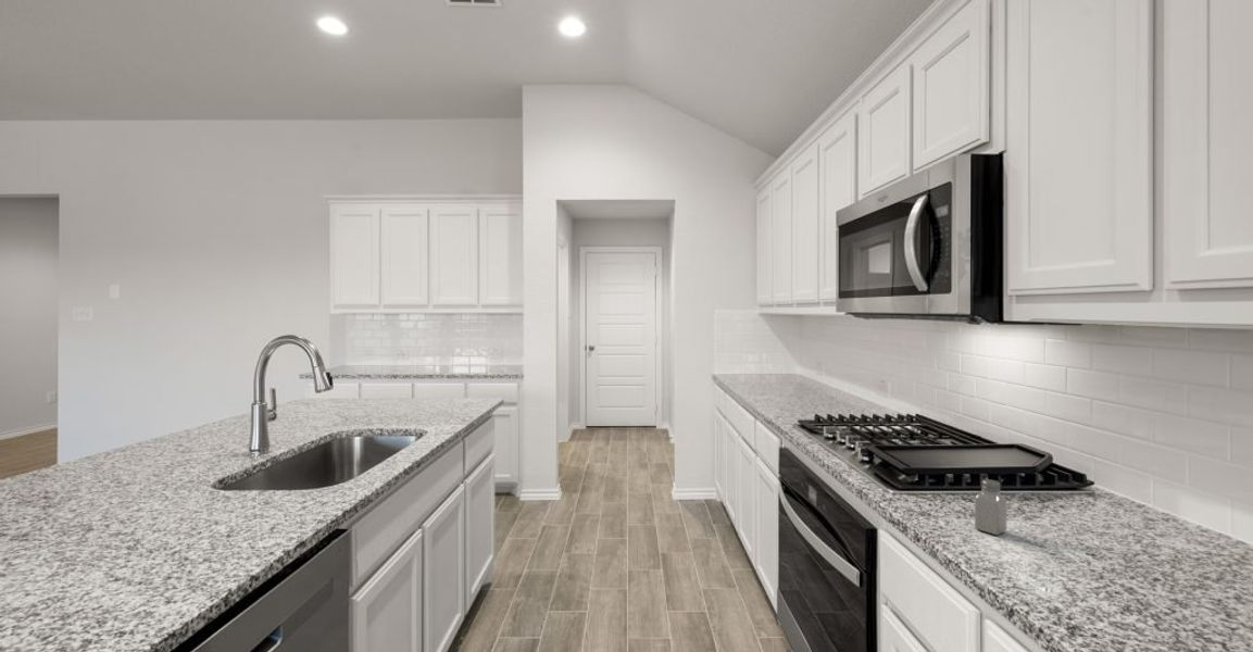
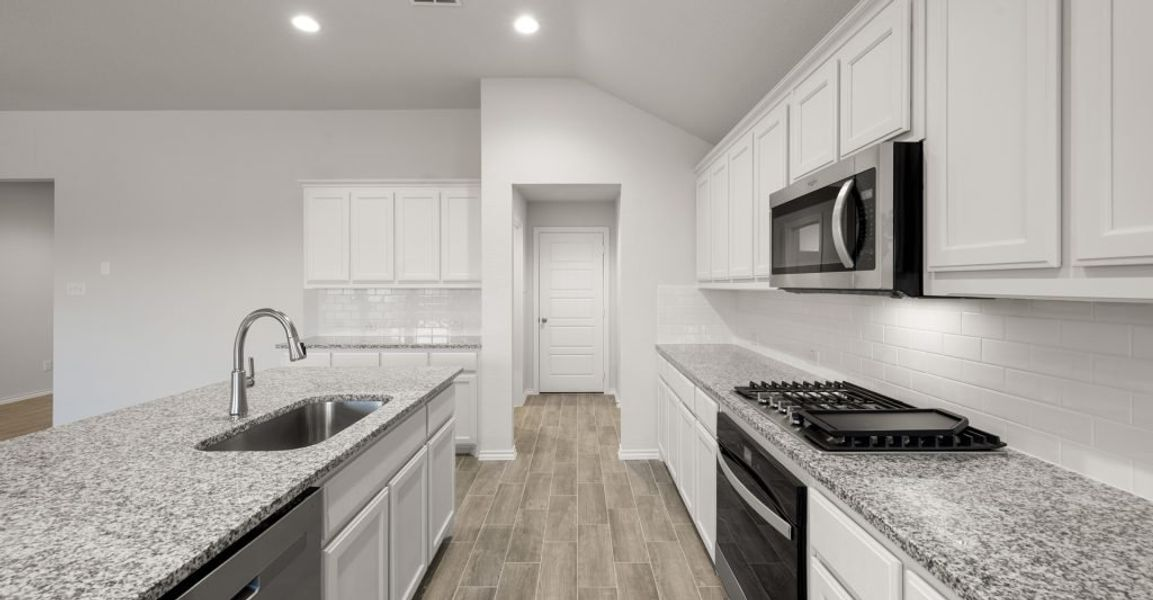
- saltshaker [974,478,1007,536]
